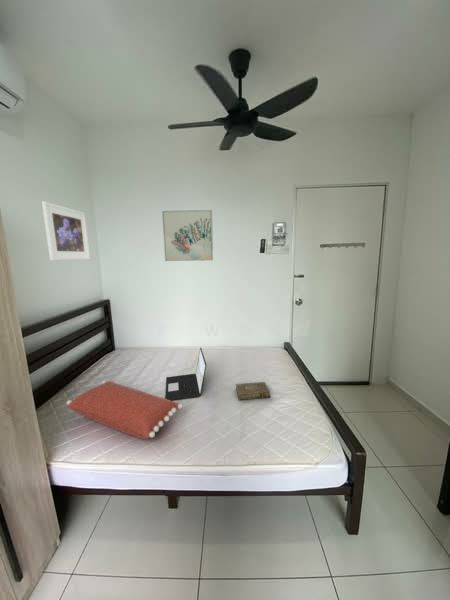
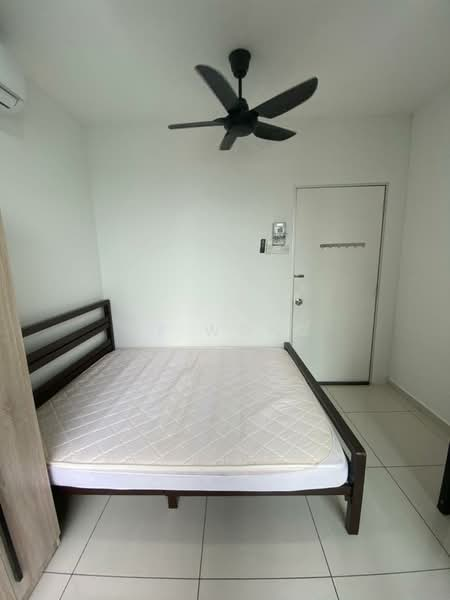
- book [235,381,272,401]
- pillow [66,380,184,440]
- laptop [164,347,207,401]
- wall art [161,209,214,262]
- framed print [41,200,91,261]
